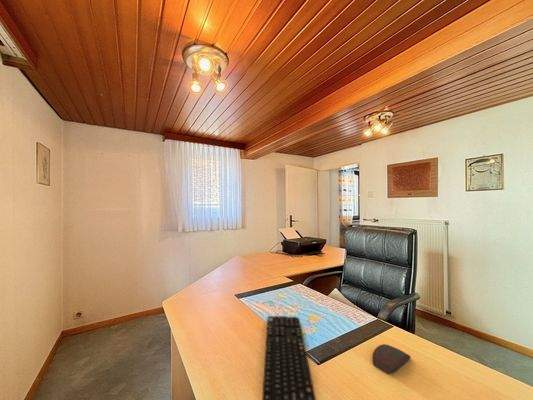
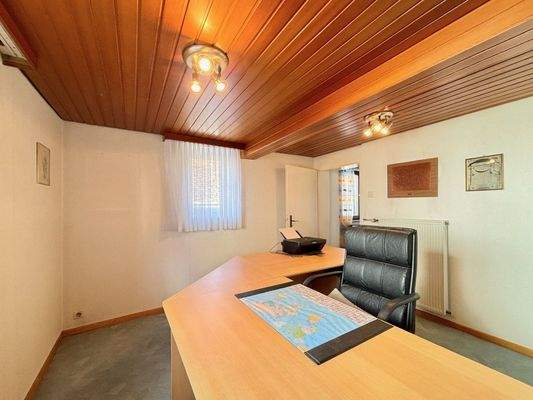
- computer mouse [371,343,412,375]
- keyboard [261,315,317,400]
